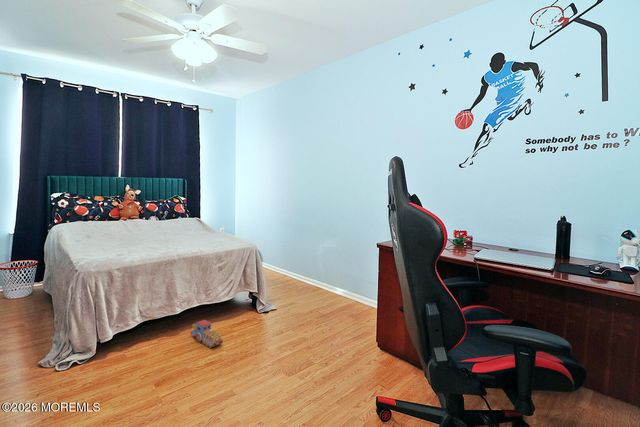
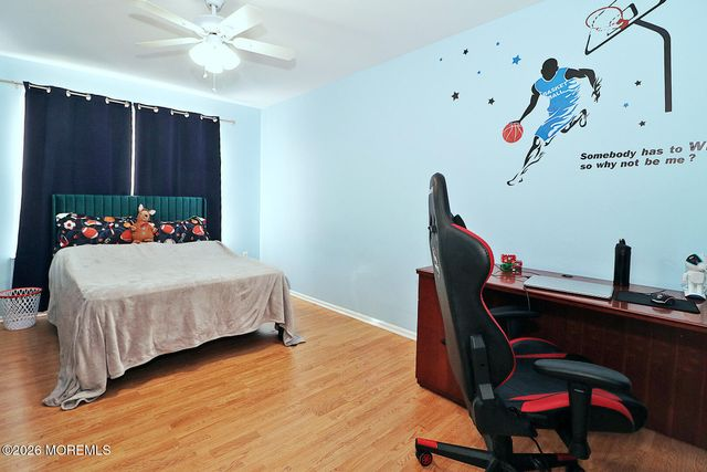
- toy train [190,319,224,349]
